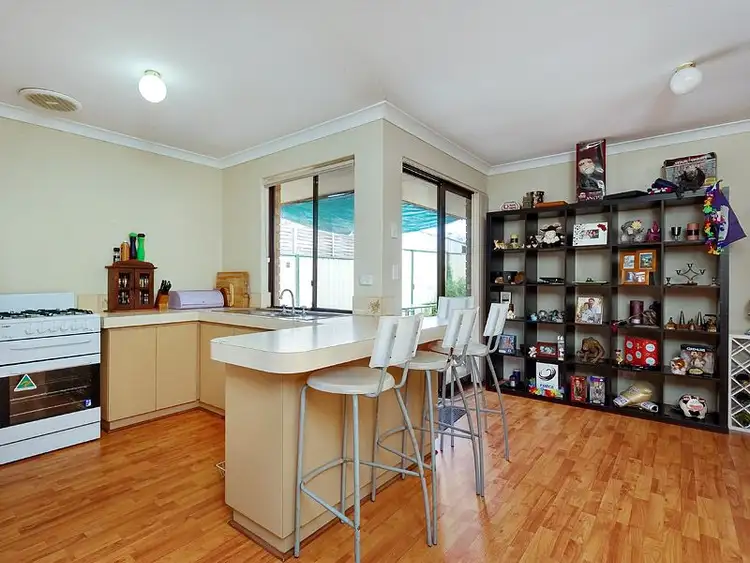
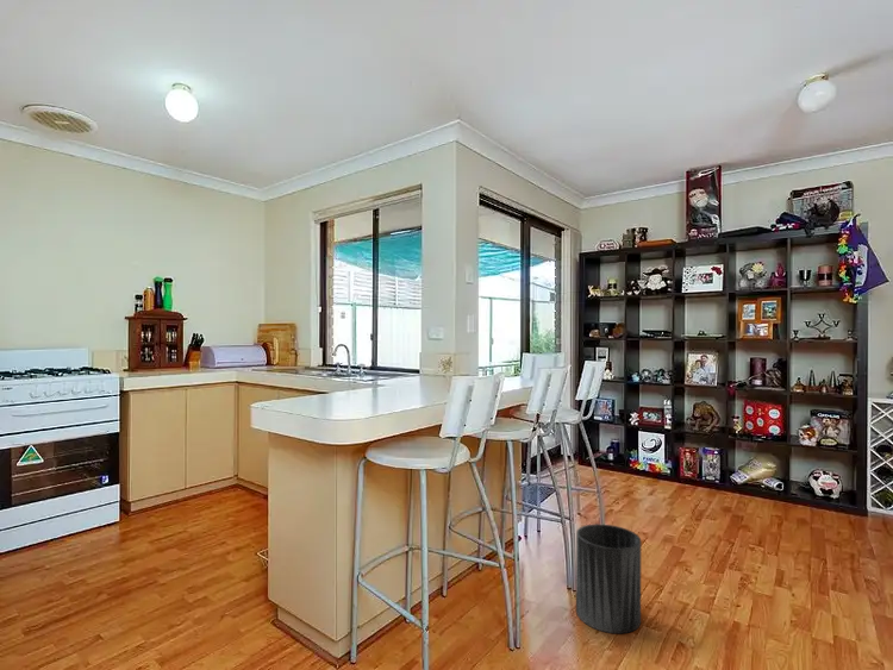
+ trash can [575,522,642,634]
